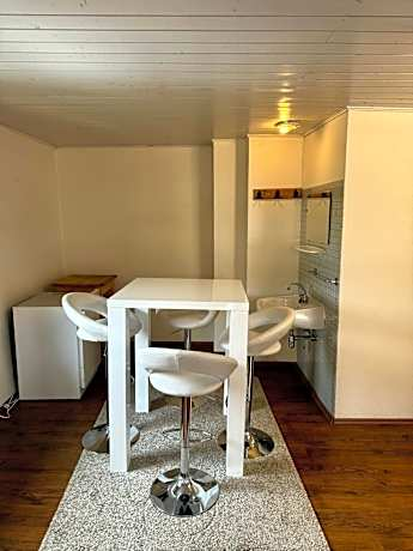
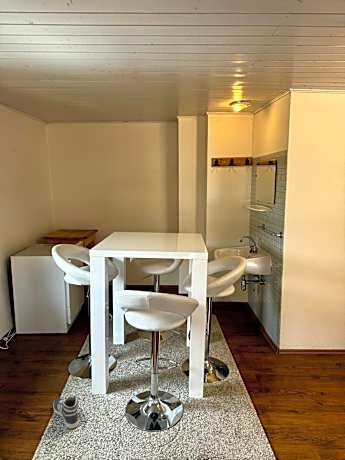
+ sneaker [52,394,80,430]
